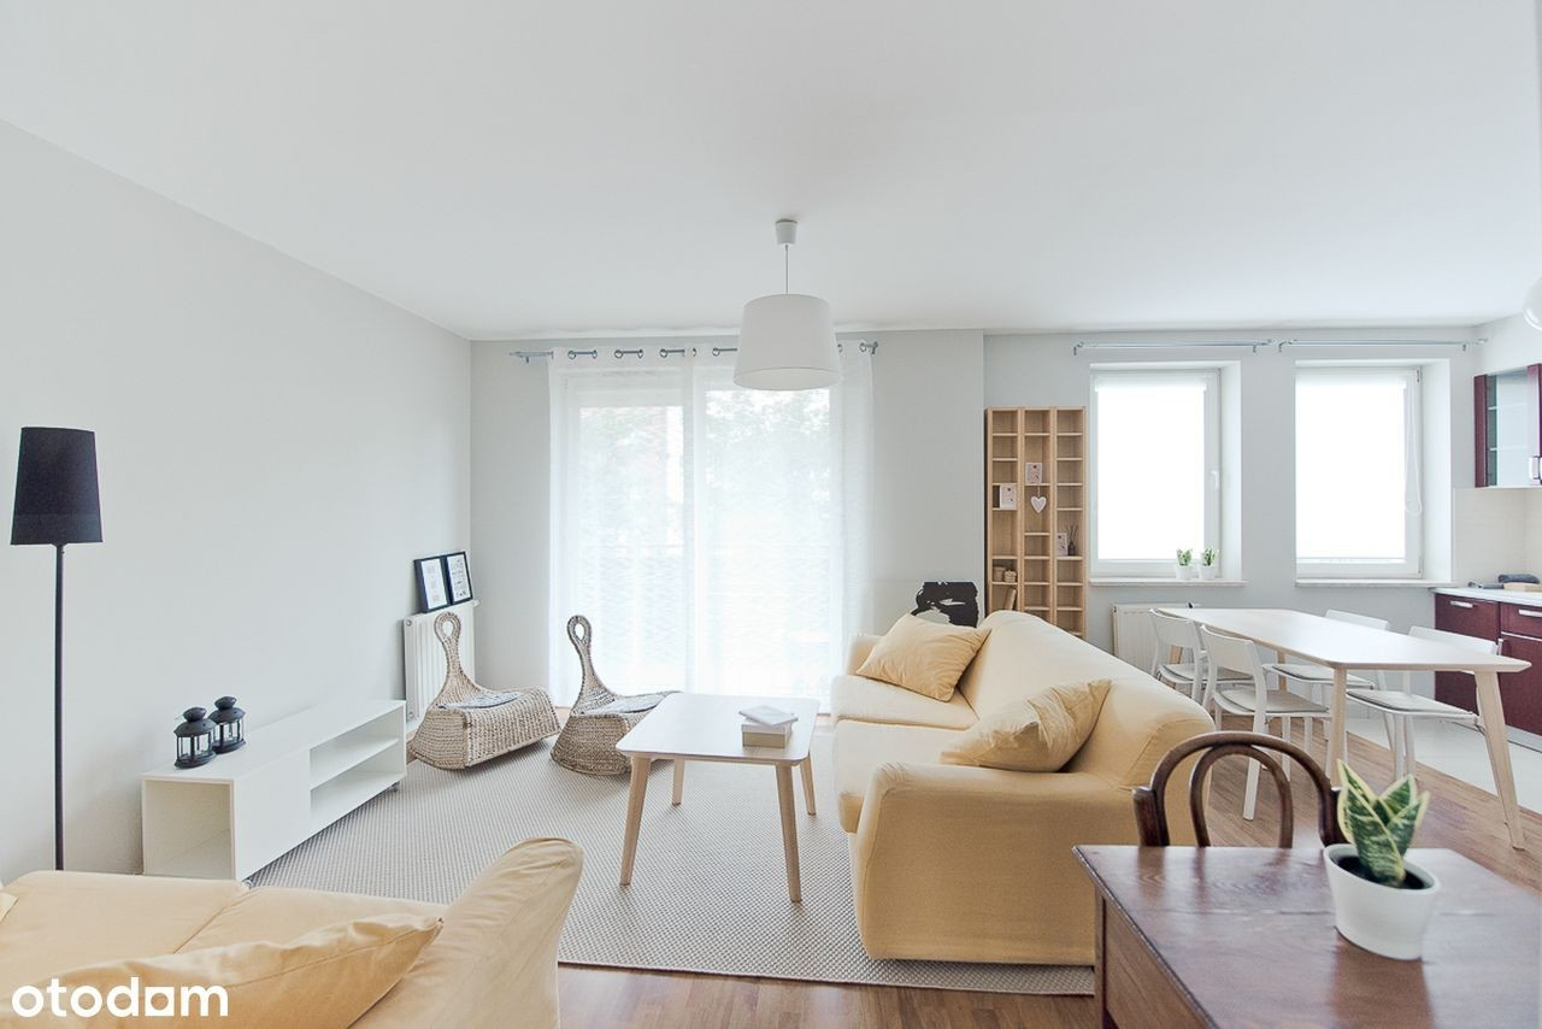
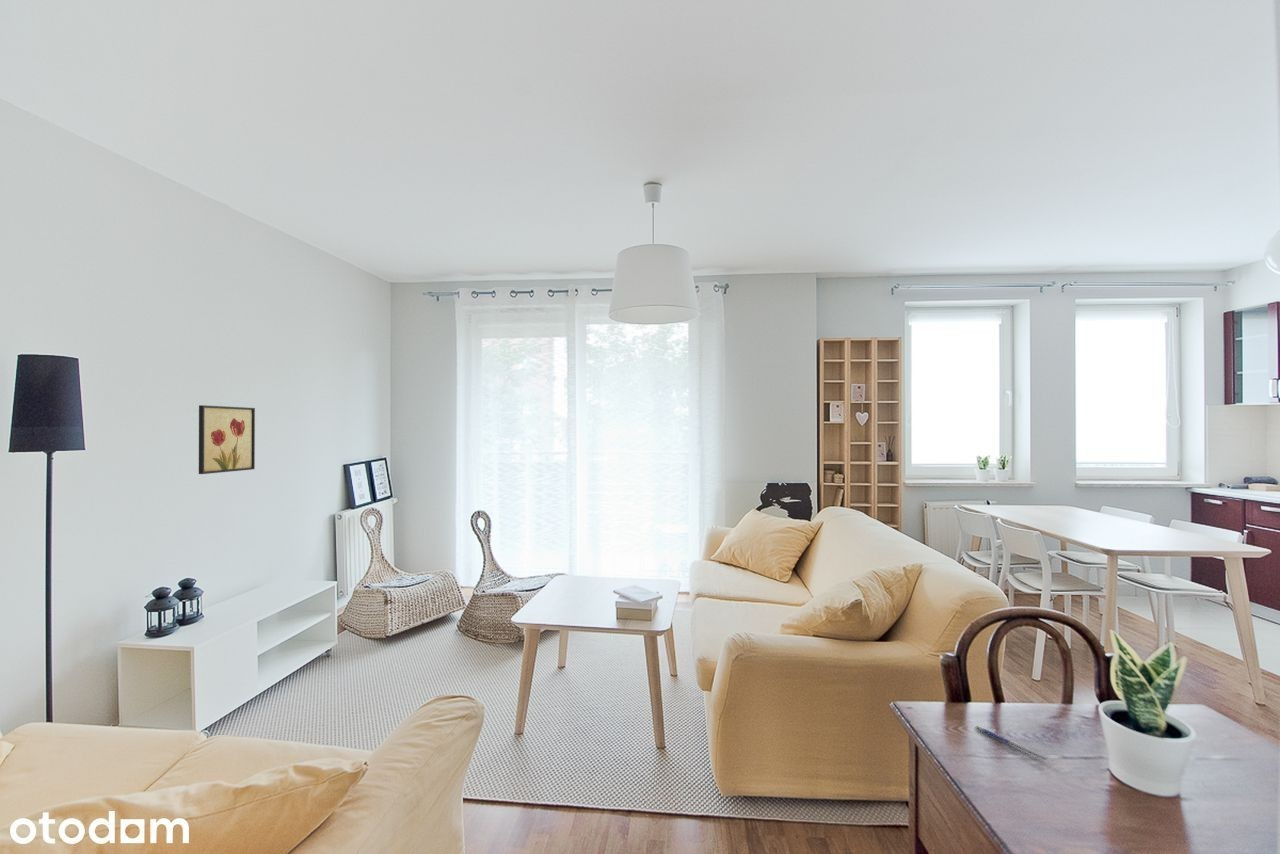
+ wall art [198,404,256,475]
+ pen [975,725,1050,762]
